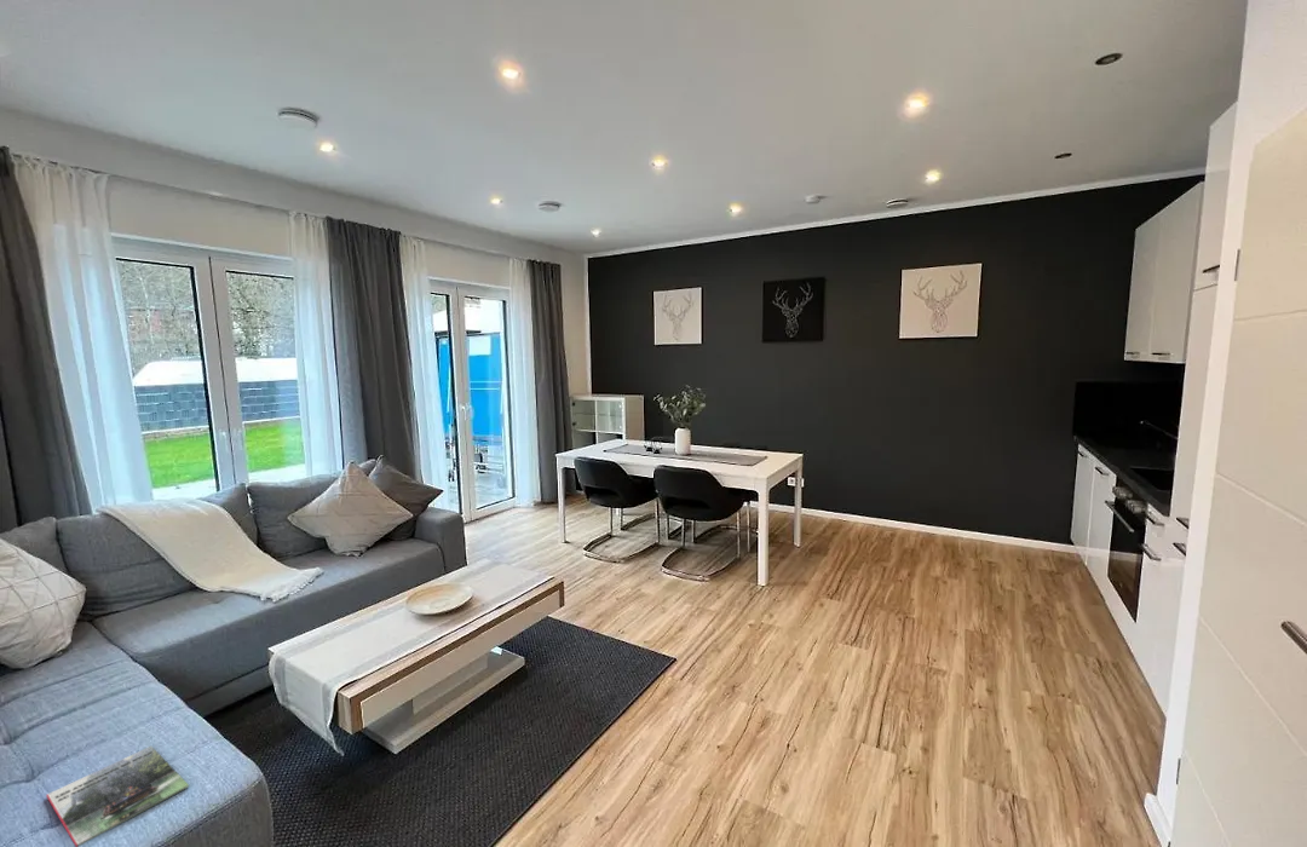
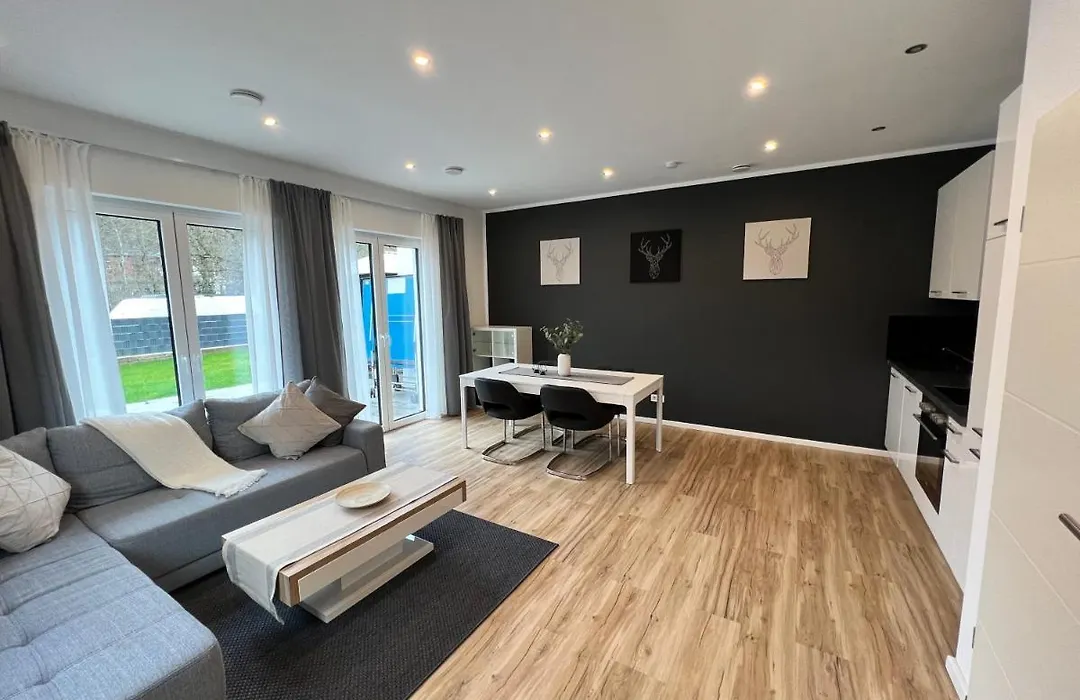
- magazine [45,745,190,847]
